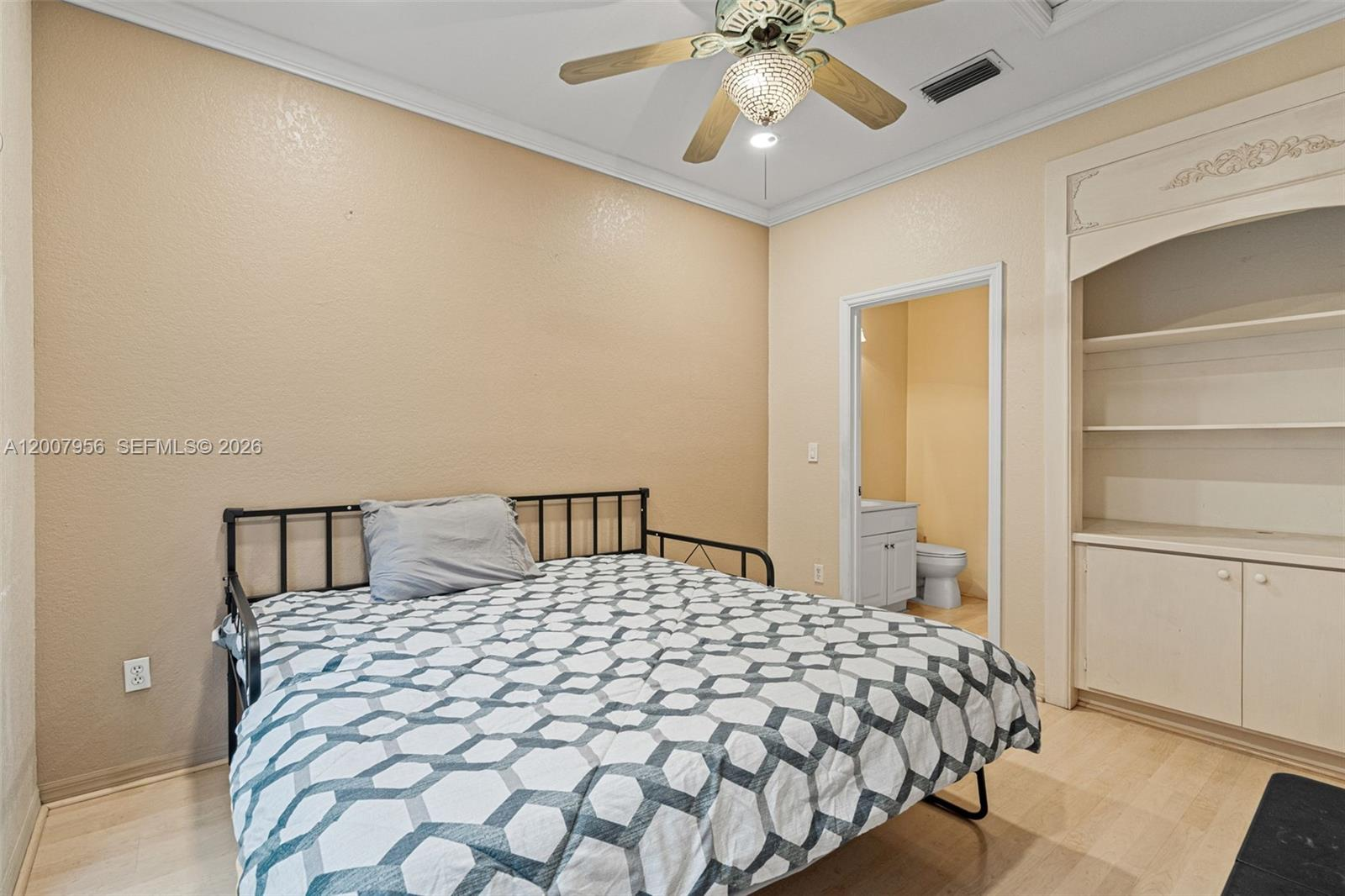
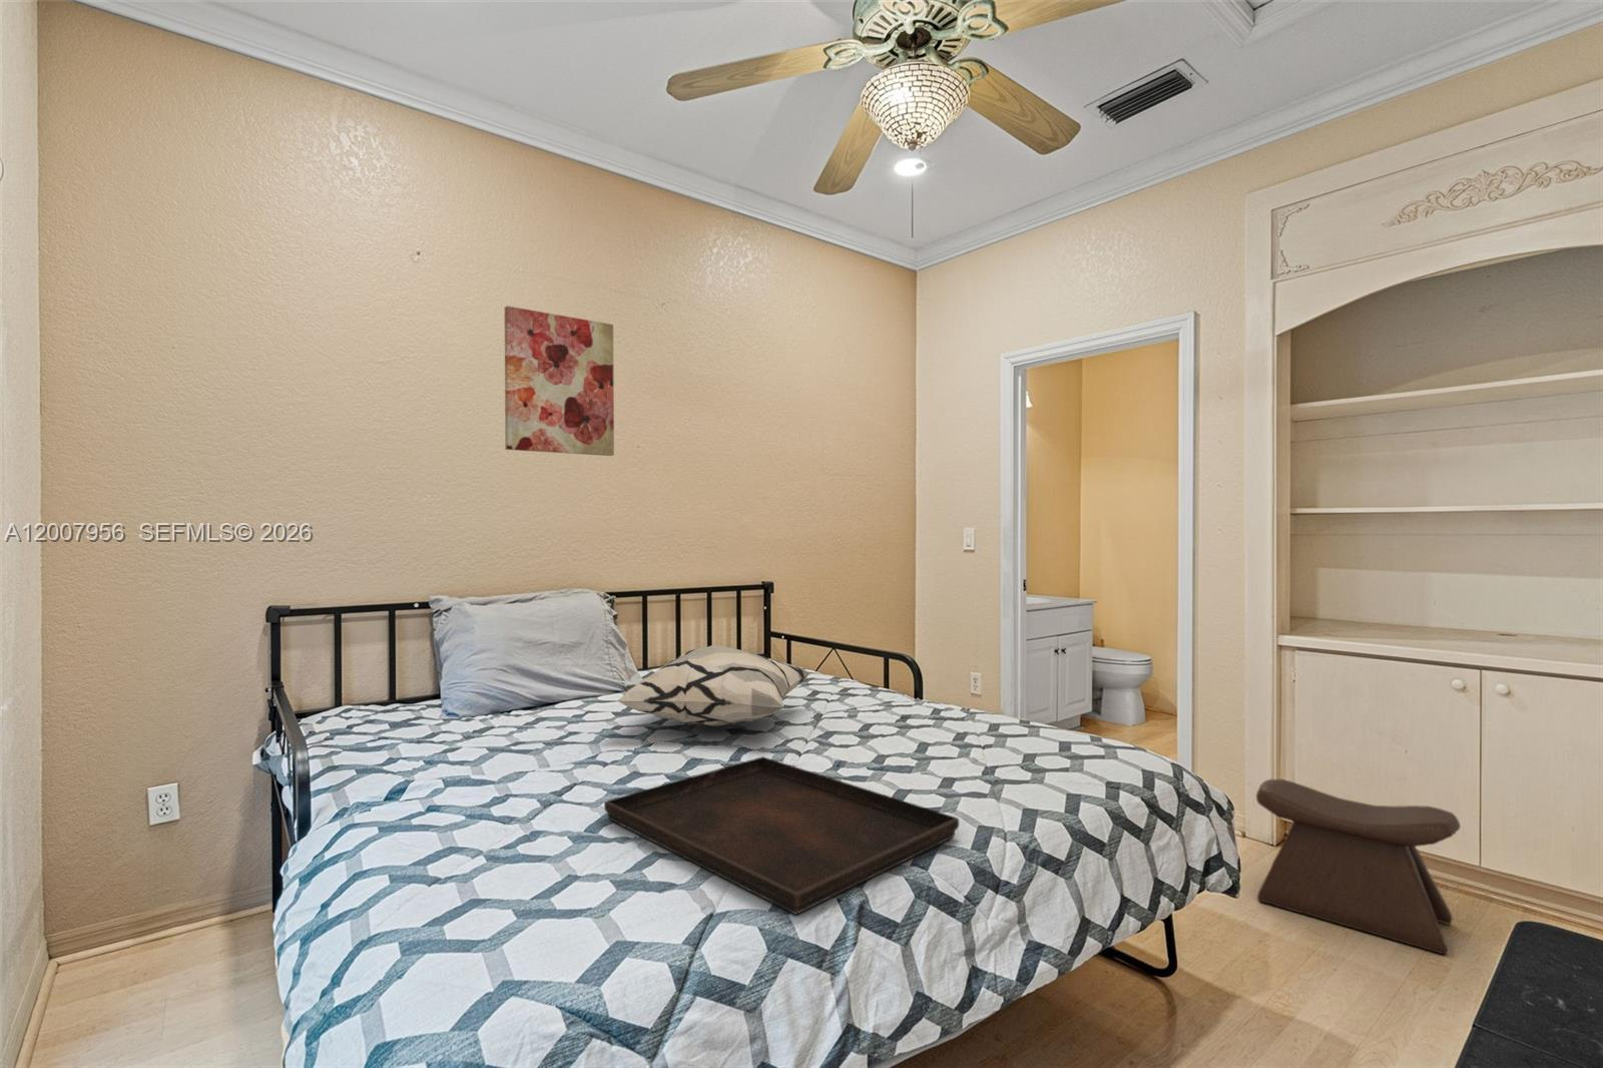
+ wall art [504,305,615,457]
+ decorative pillow [617,644,813,727]
+ stool [1255,777,1461,956]
+ serving tray [603,756,959,915]
